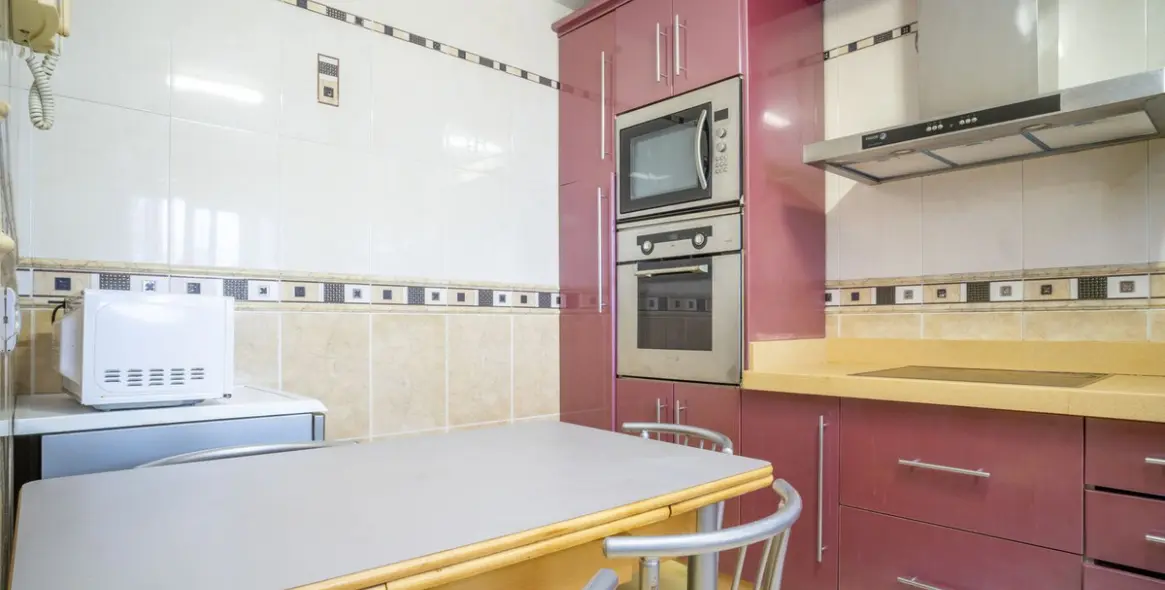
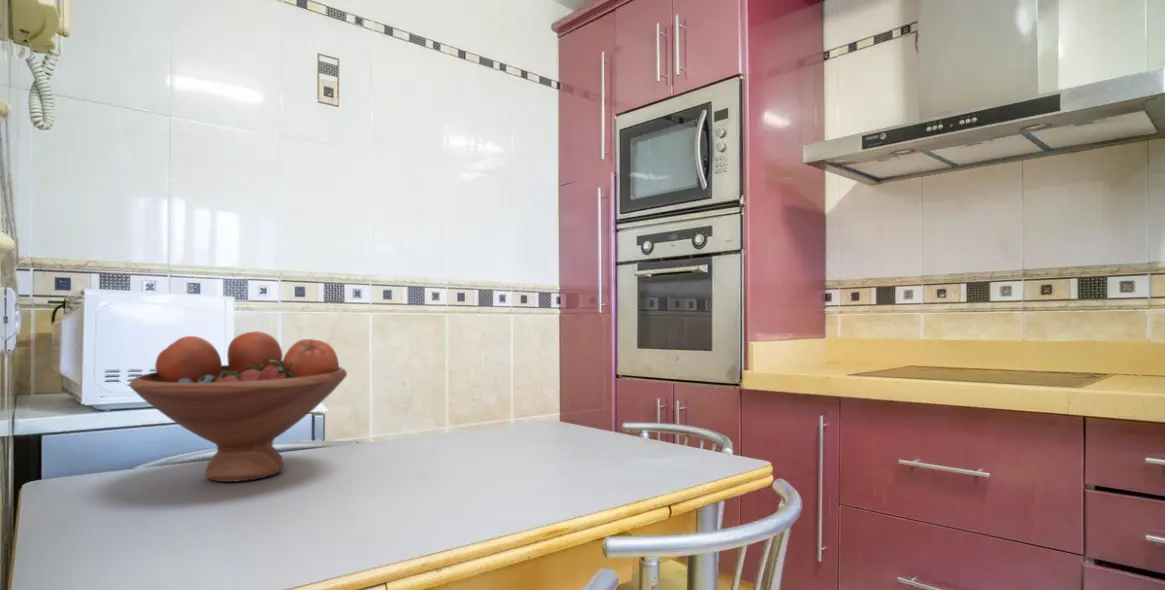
+ fruit bowl [129,330,348,483]
